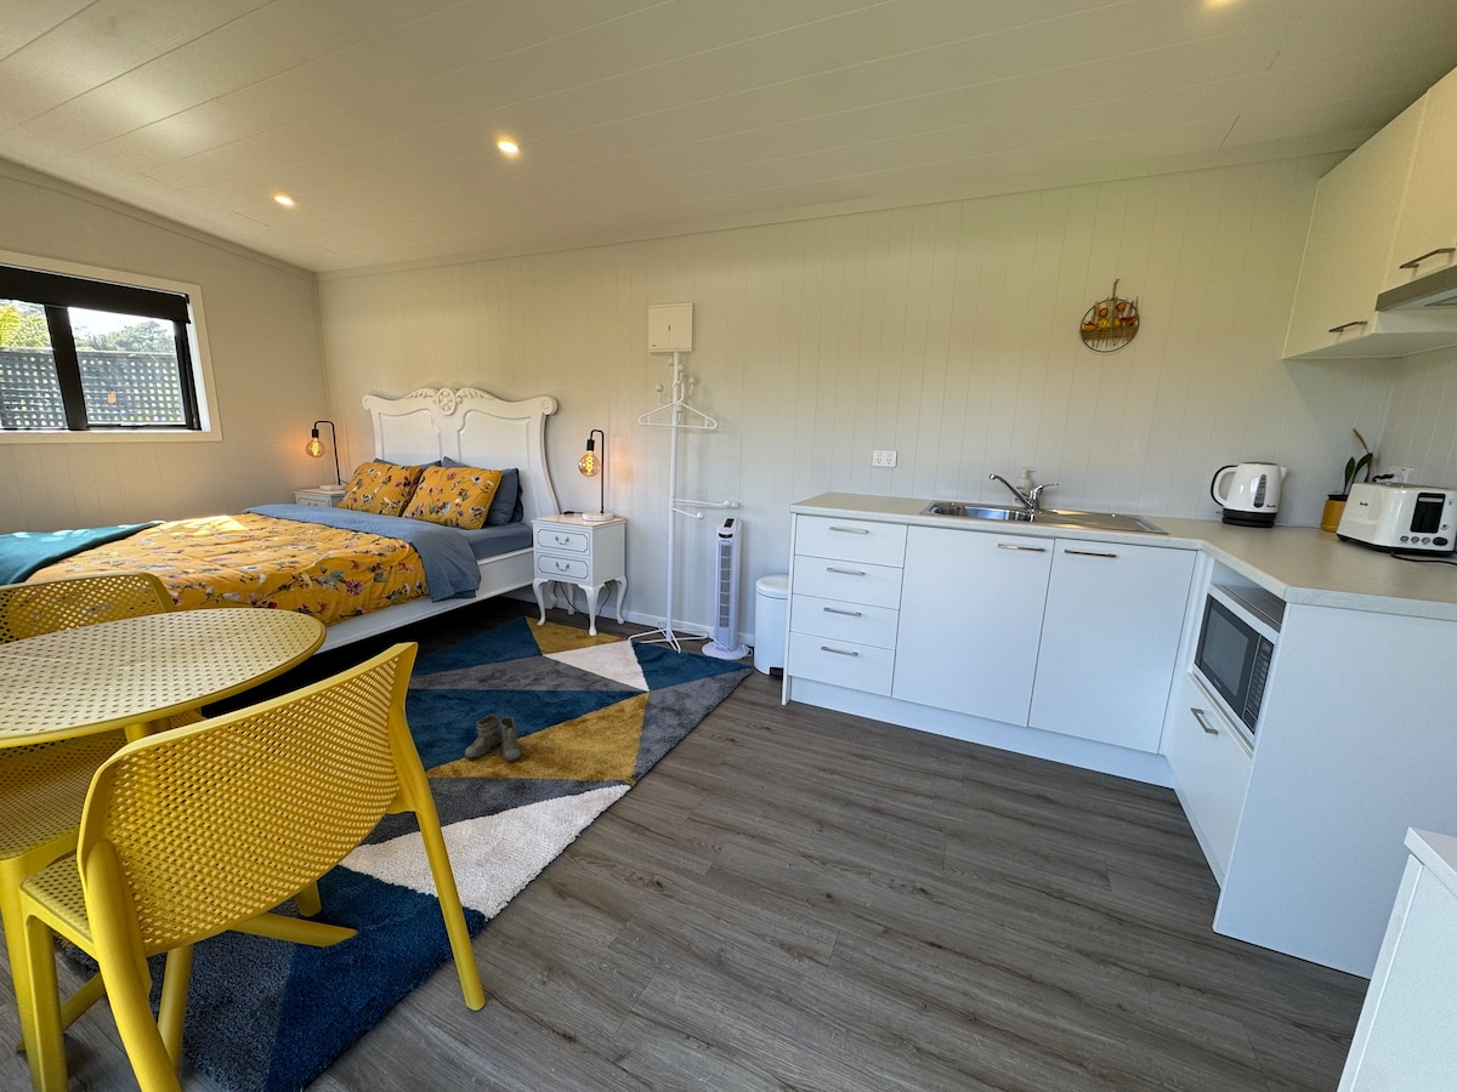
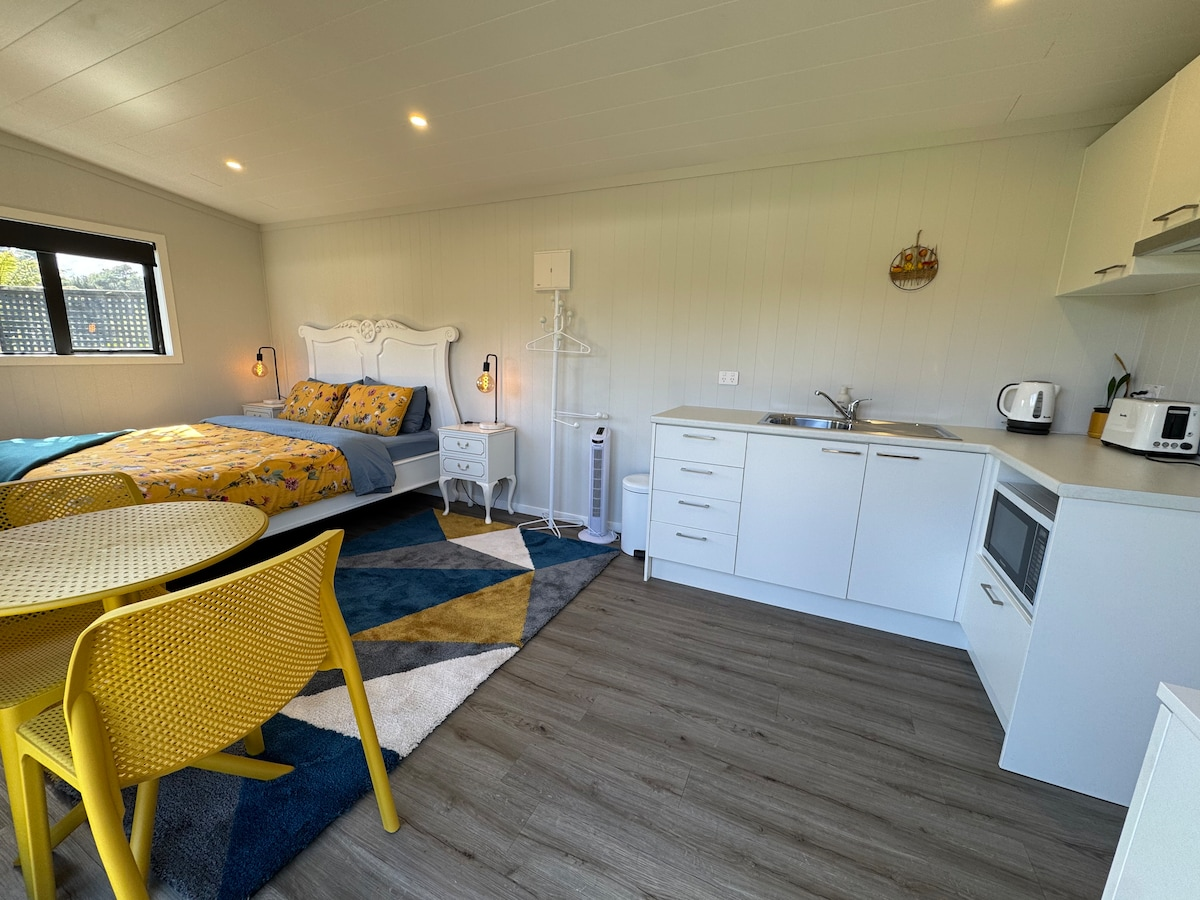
- boots [464,713,526,763]
